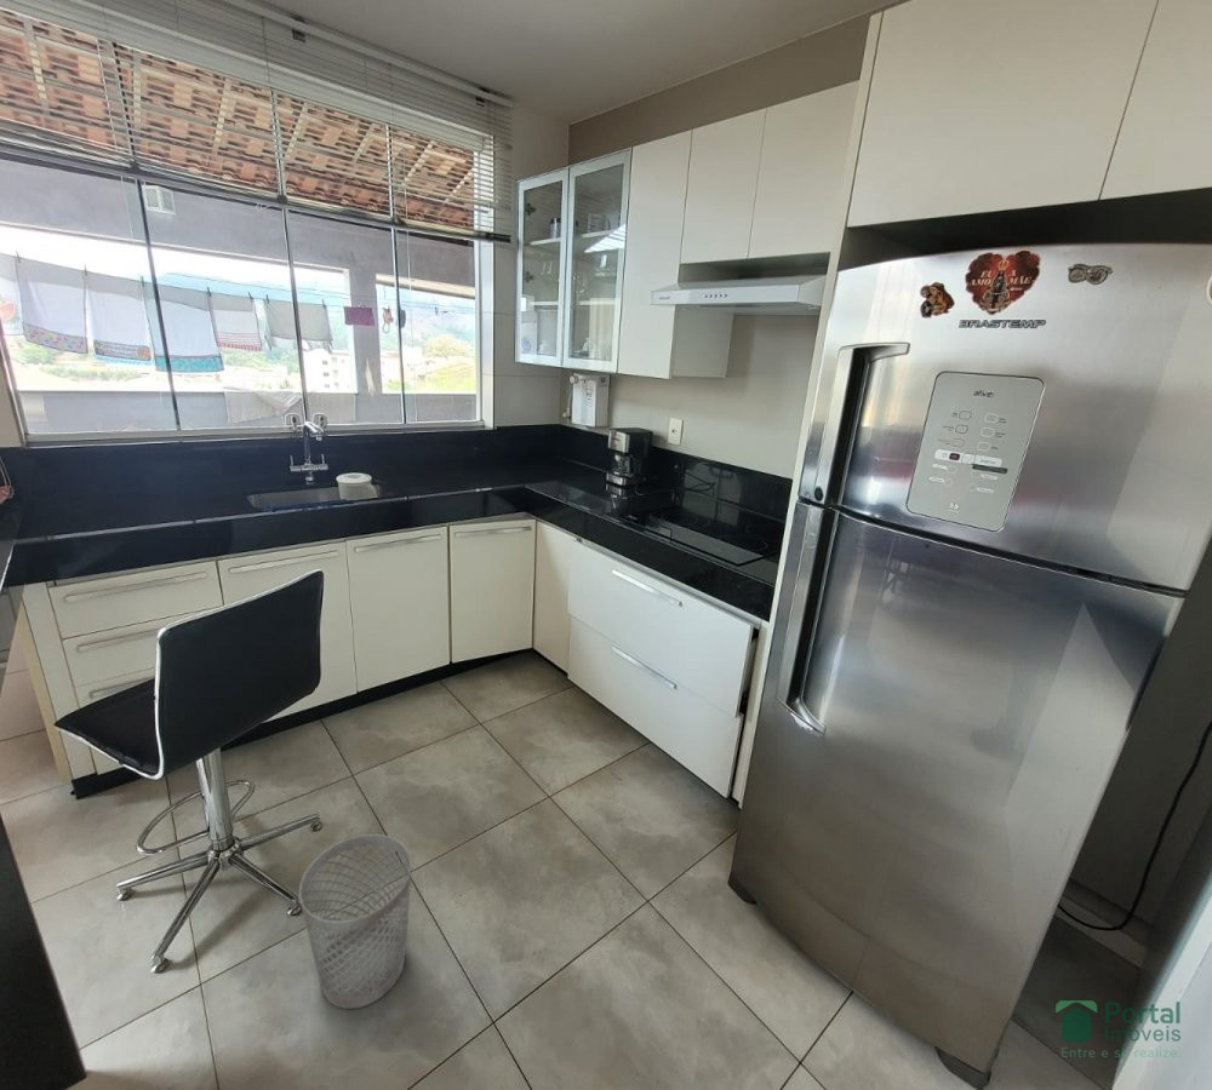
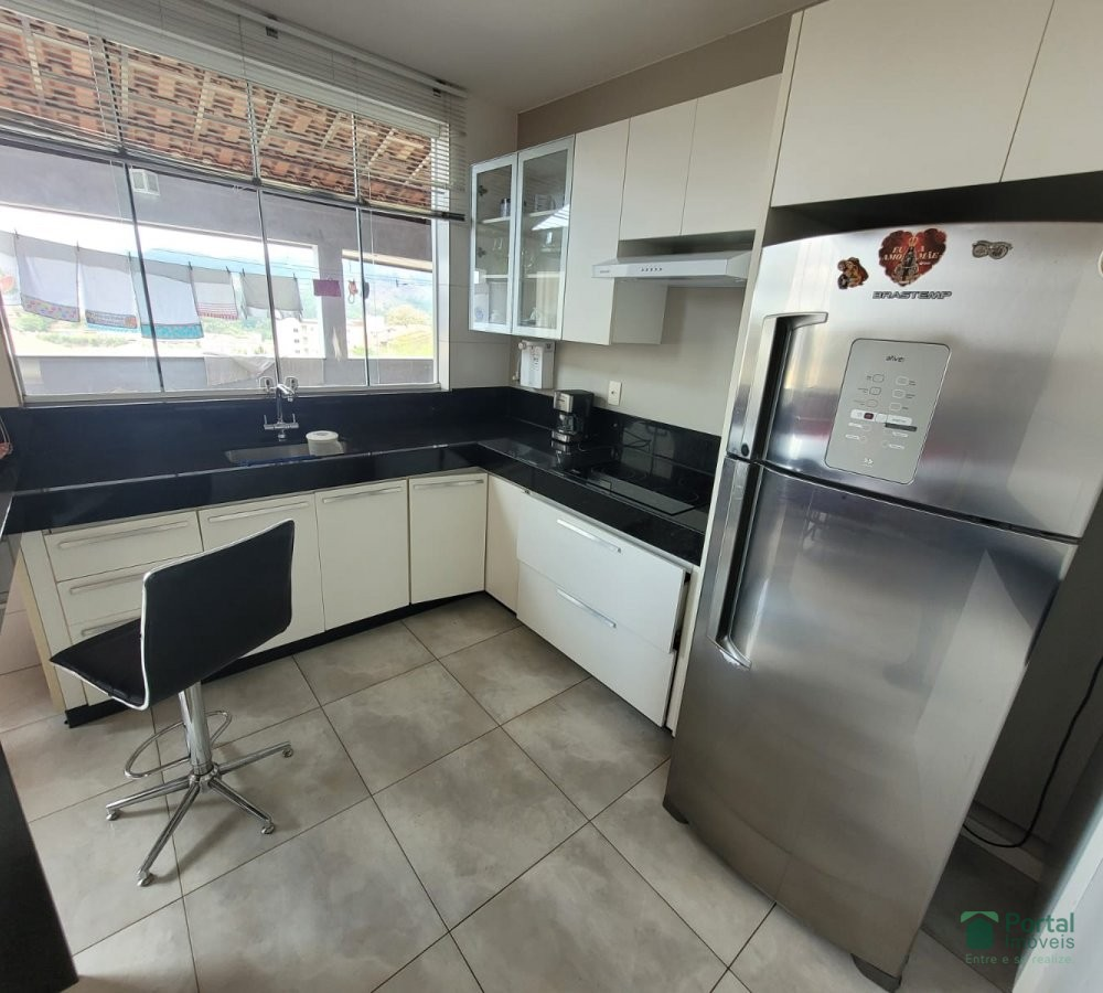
- wastebasket [298,833,413,1010]
